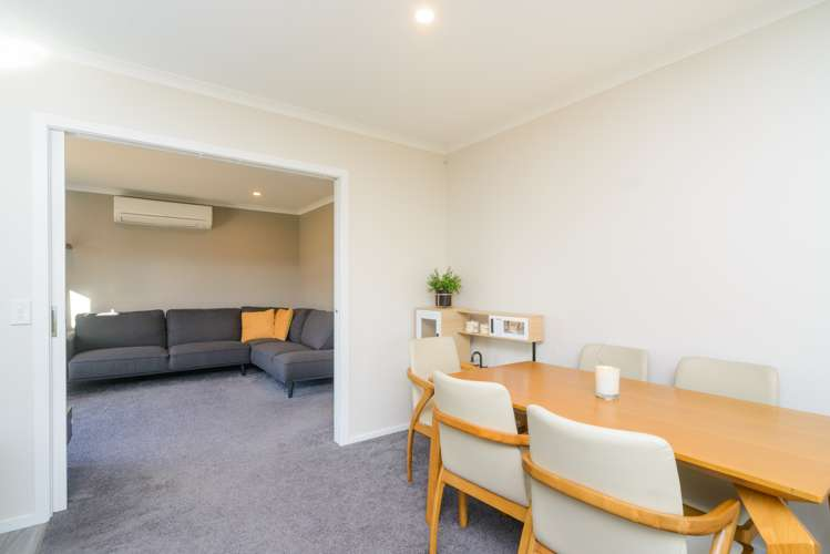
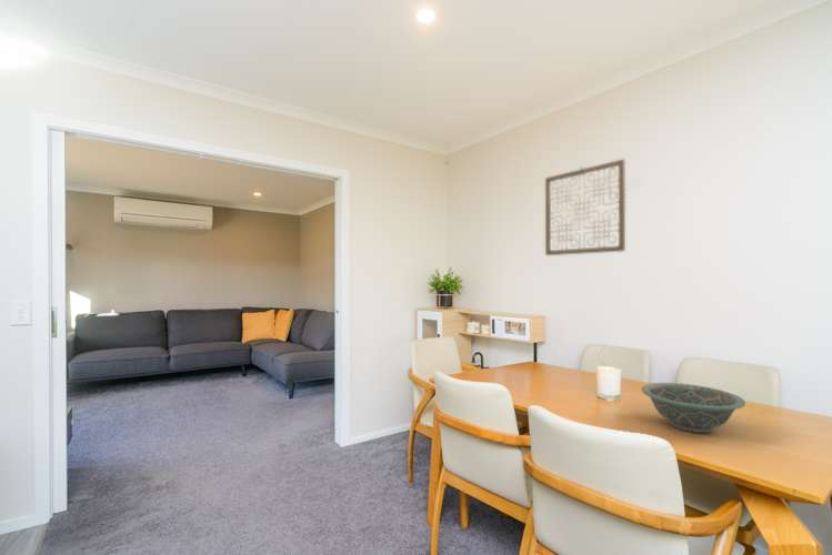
+ decorative bowl [640,382,746,434]
+ wall art [544,158,626,256]
